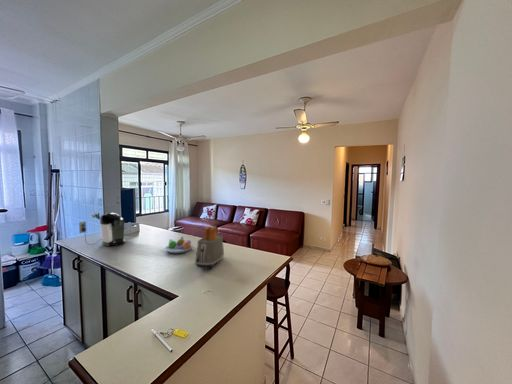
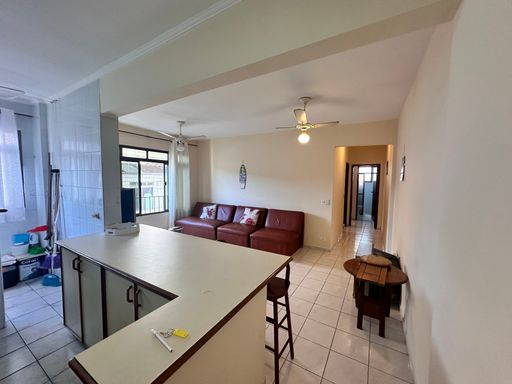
- coffee maker [78,212,126,247]
- toaster [194,225,225,270]
- fruit bowl [163,236,193,254]
